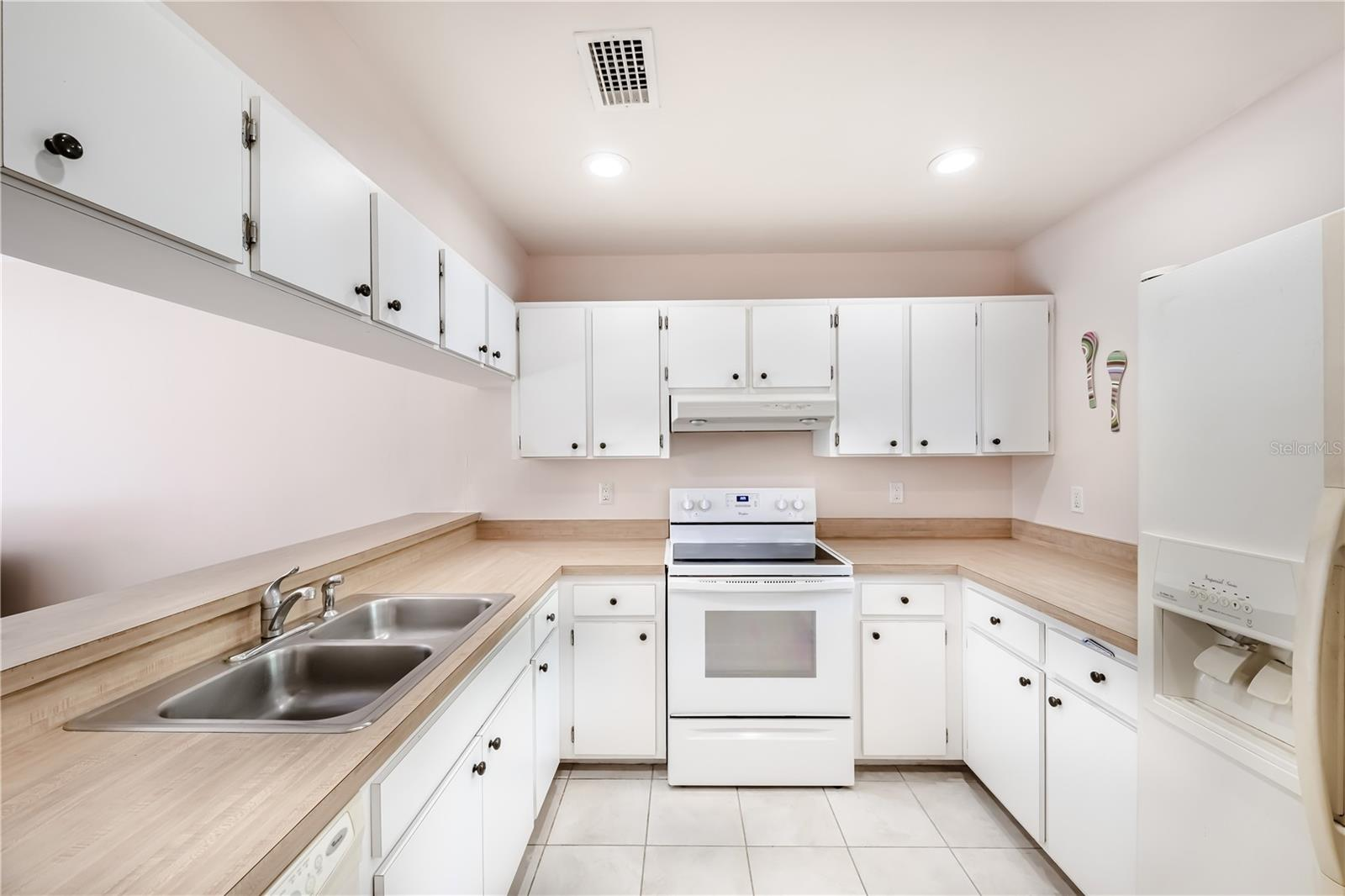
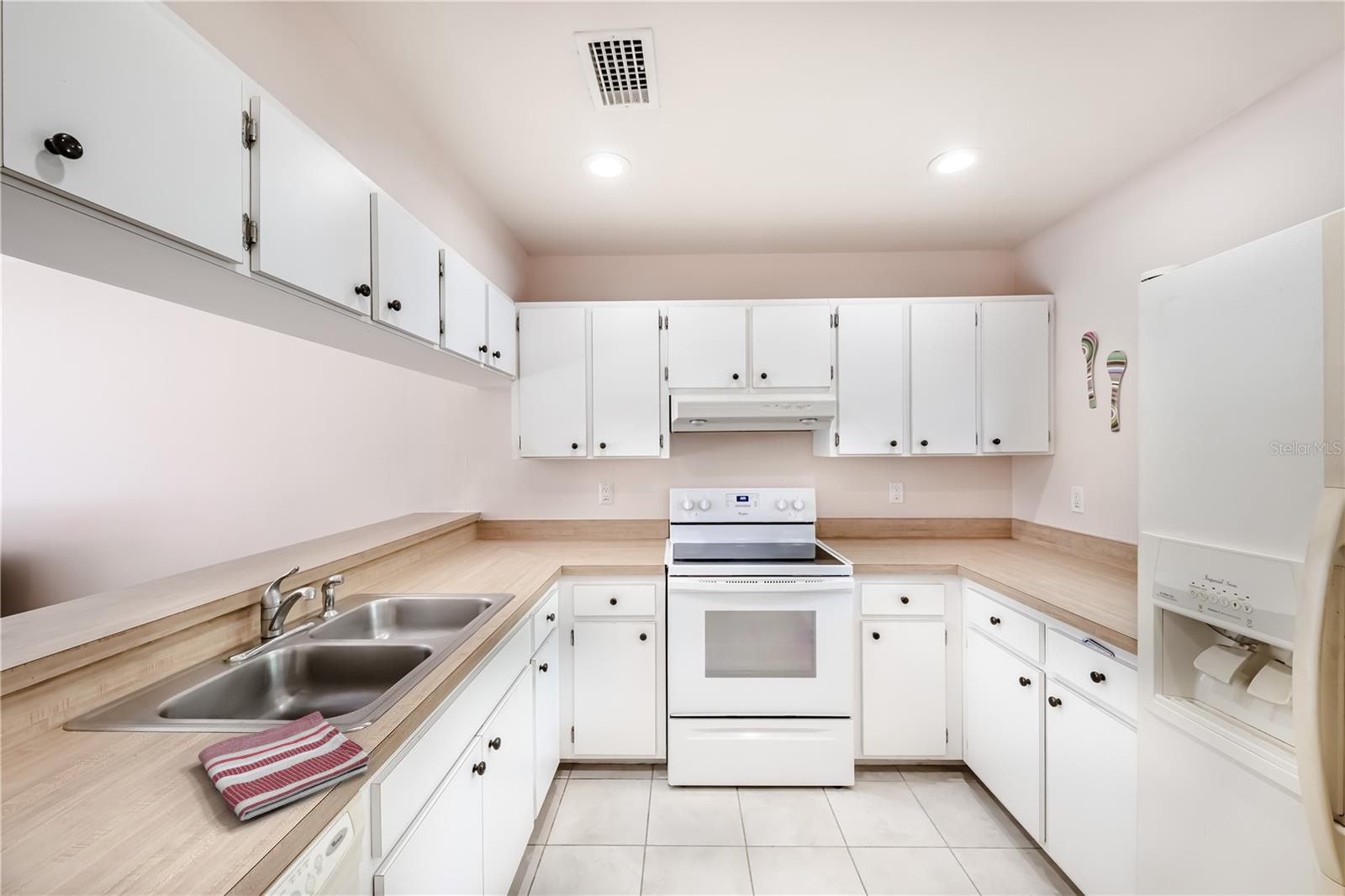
+ dish towel [198,710,371,821]
